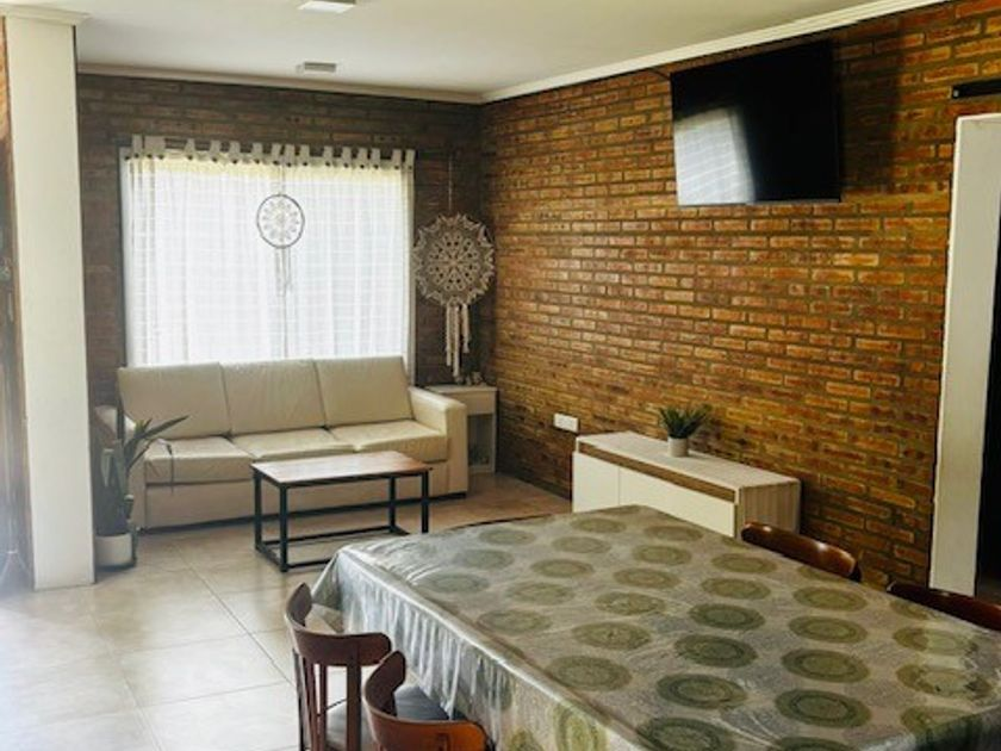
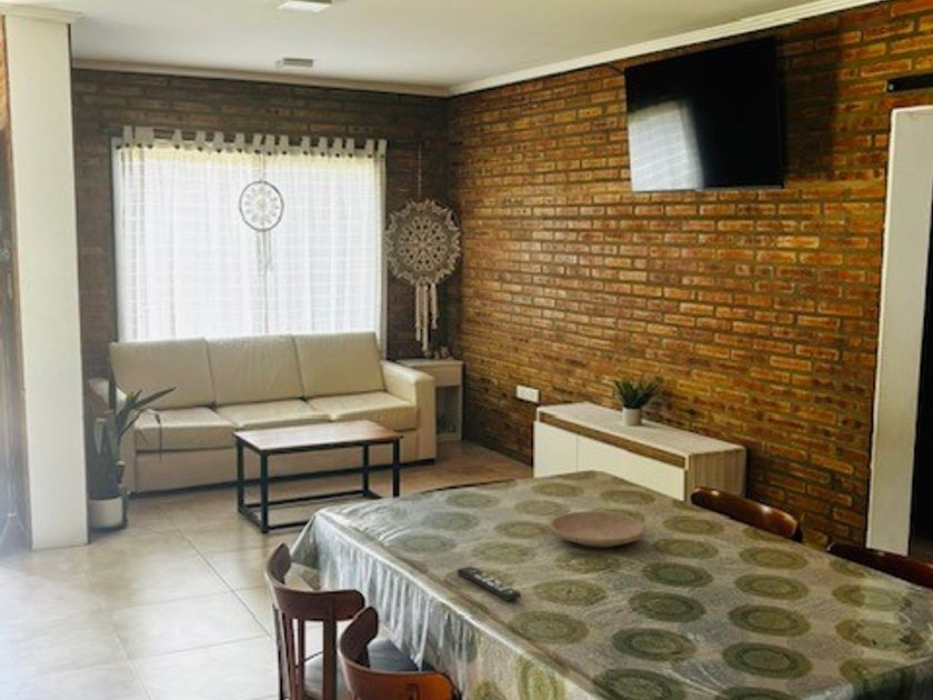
+ remote control [457,566,522,602]
+ plate [549,510,646,549]
